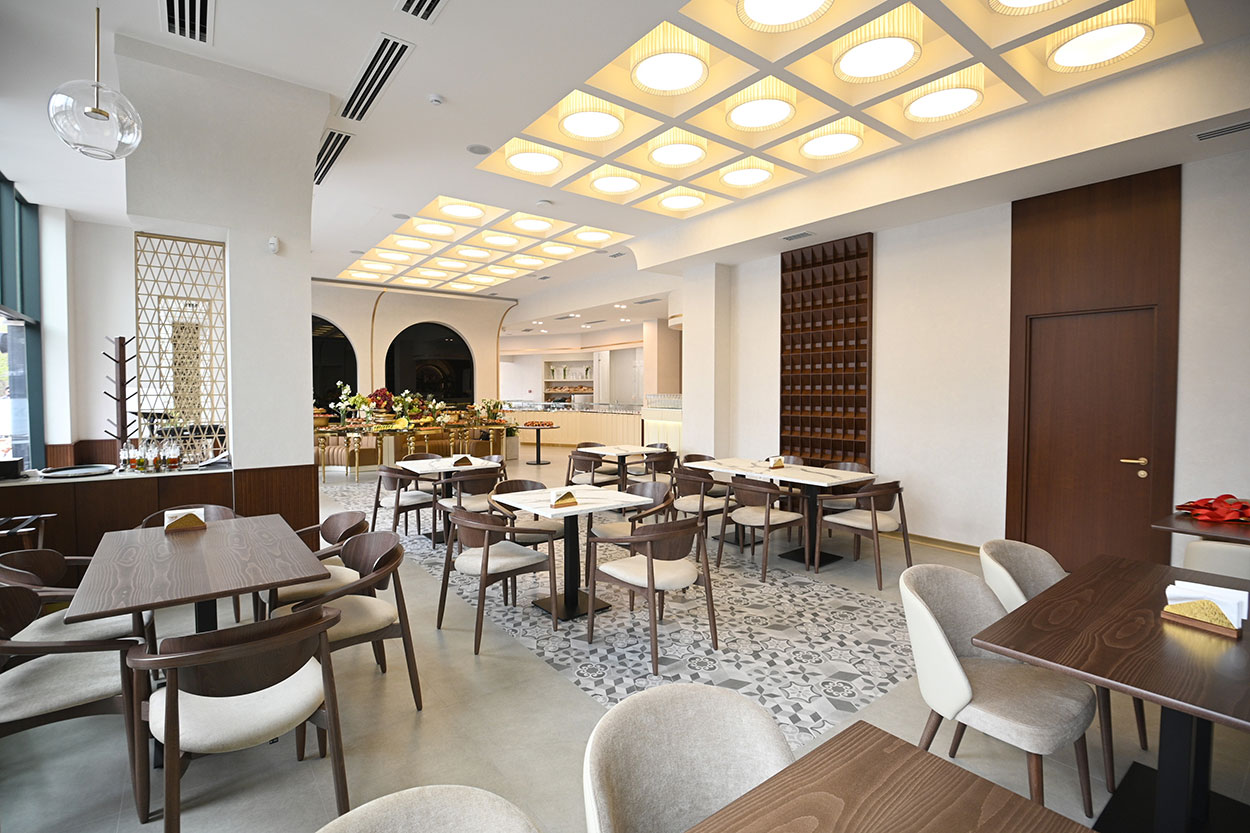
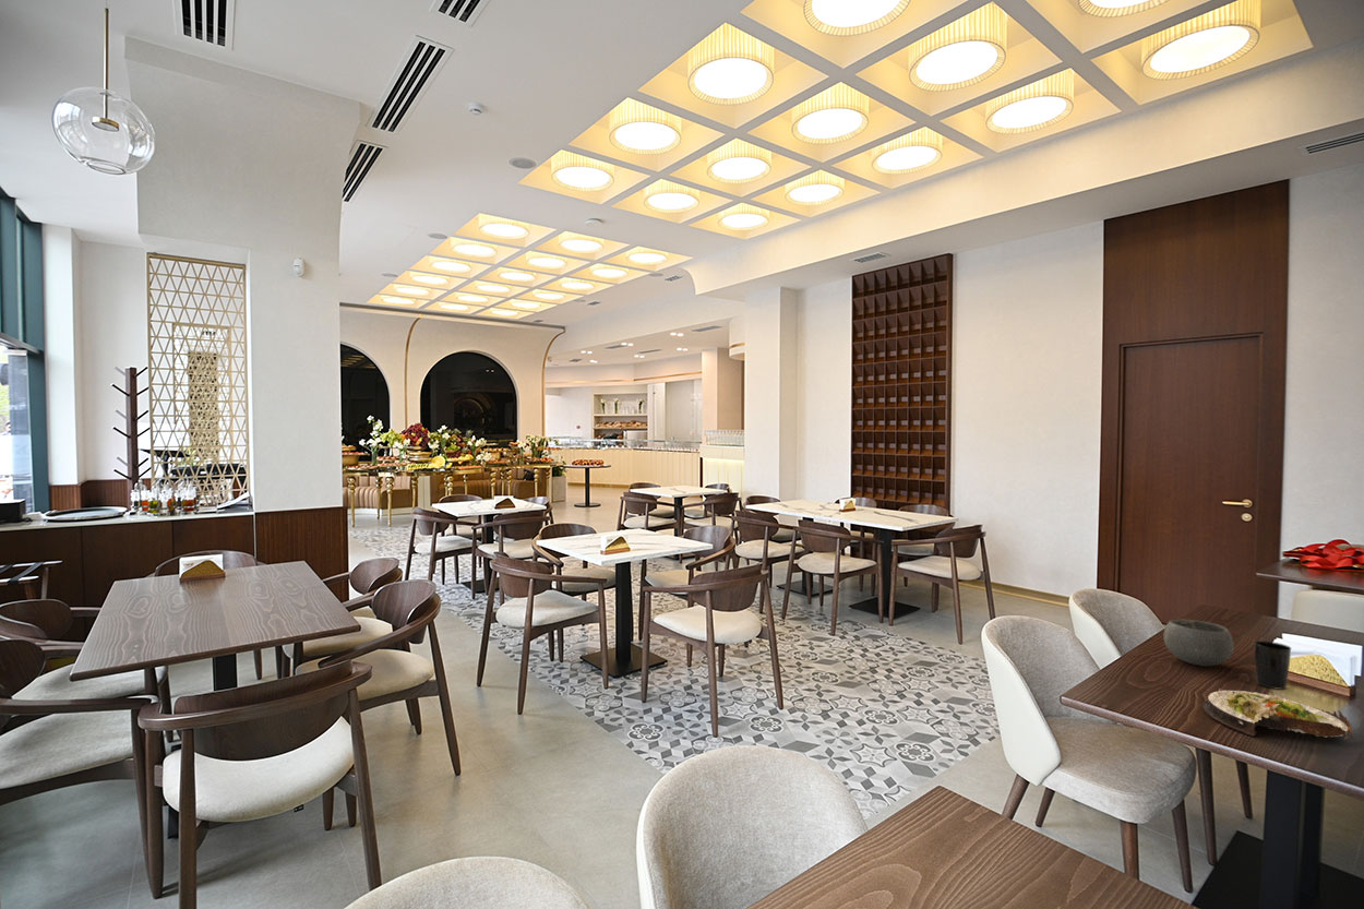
+ salad plate [1203,689,1354,741]
+ bowl [1163,619,1235,667]
+ cup [1254,639,1292,691]
